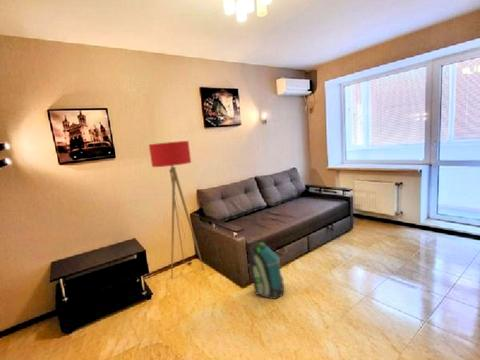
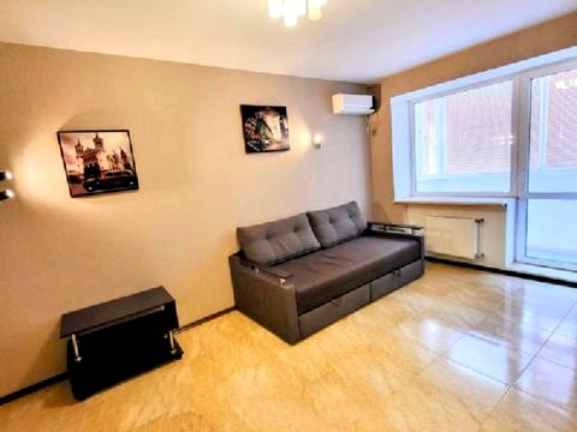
- backpack [247,240,285,300]
- floor lamp [148,140,205,279]
